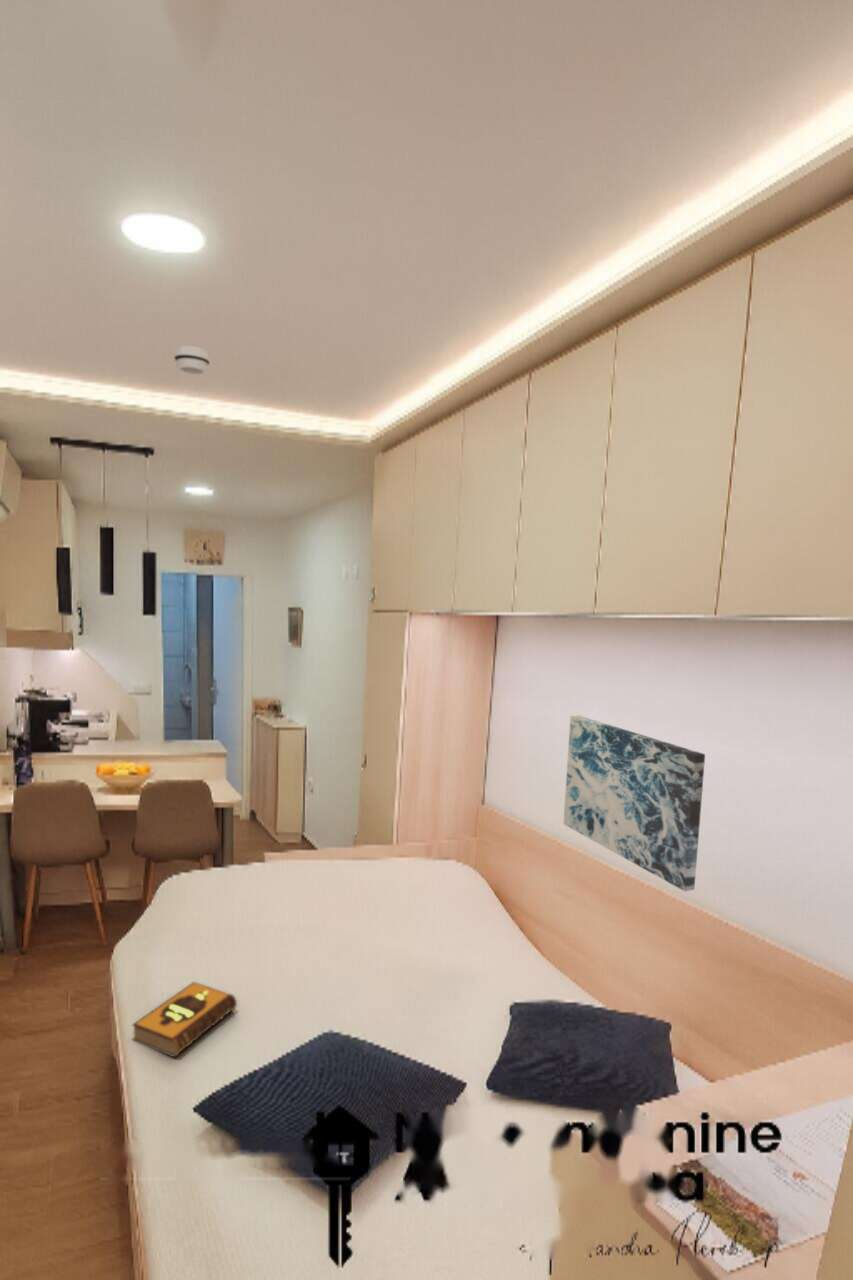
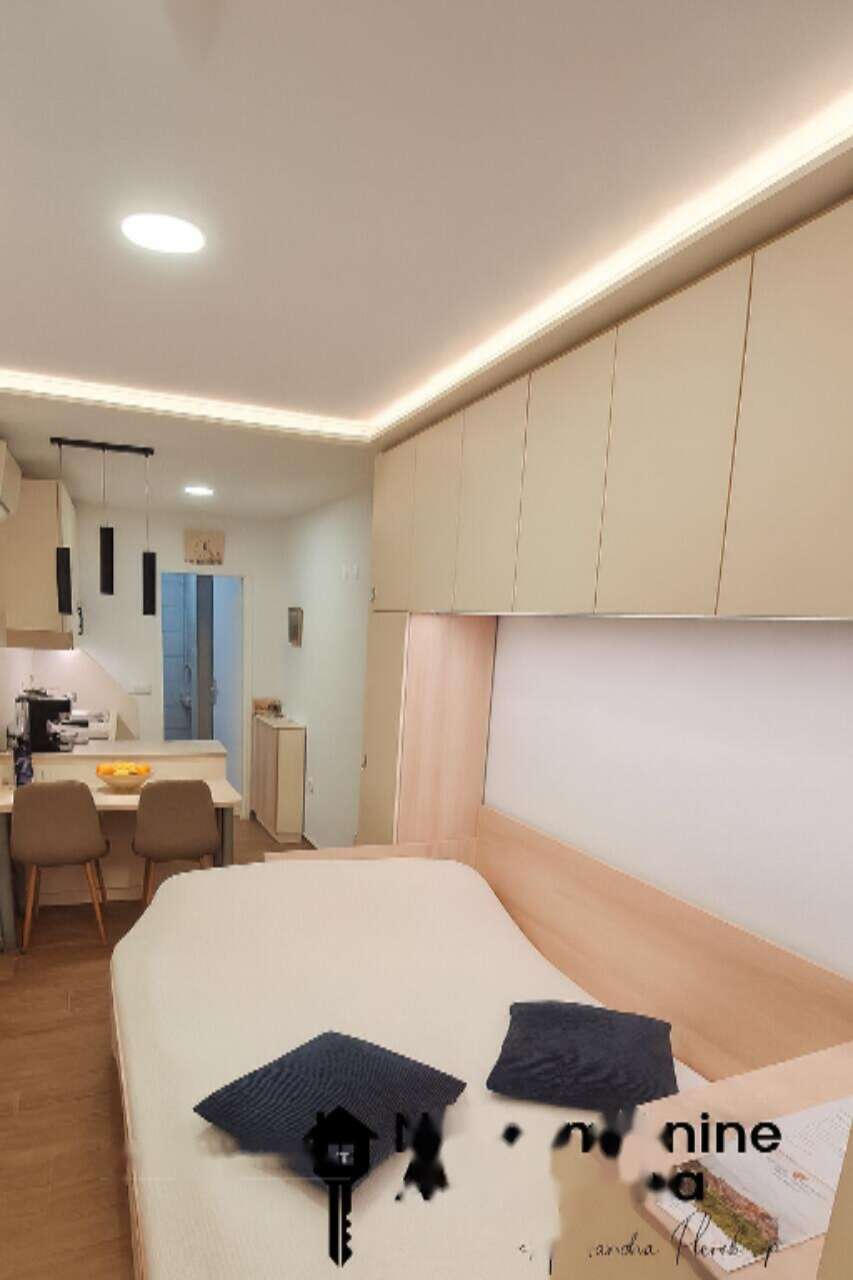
- smoke detector [173,345,211,375]
- hardback book [131,981,238,1058]
- wall art [563,715,706,892]
